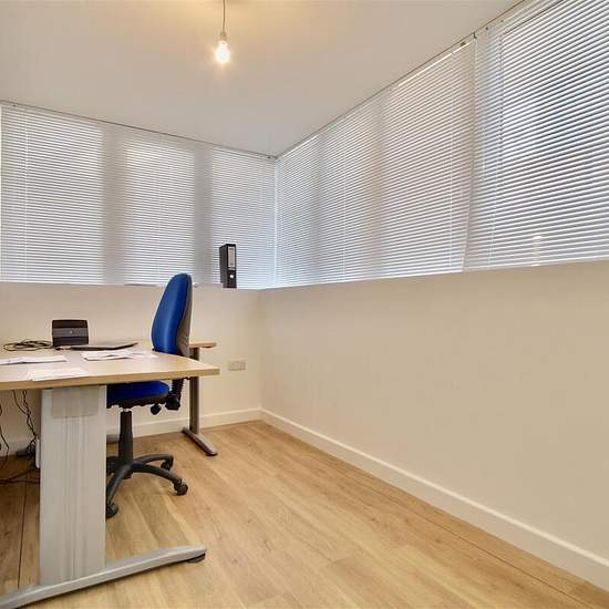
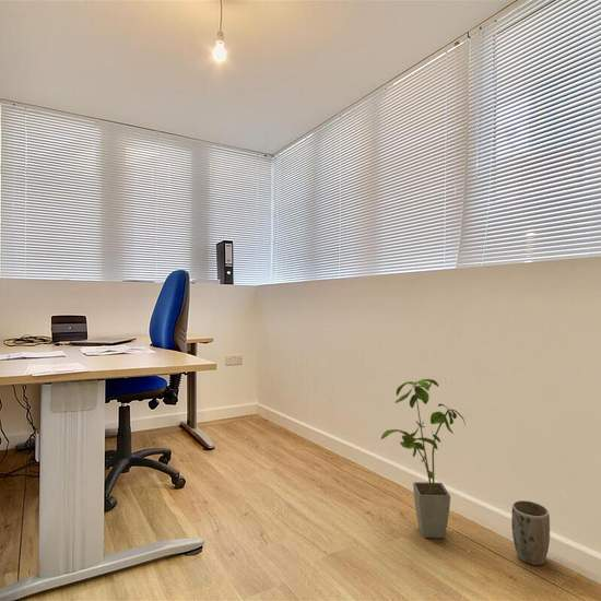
+ house plant [380,378,467,539]
+ plant pot [510,499,551,566]
